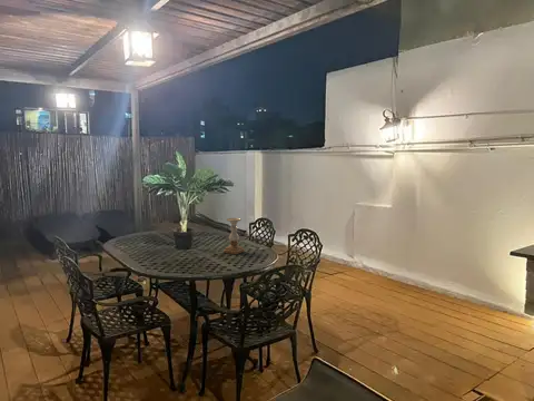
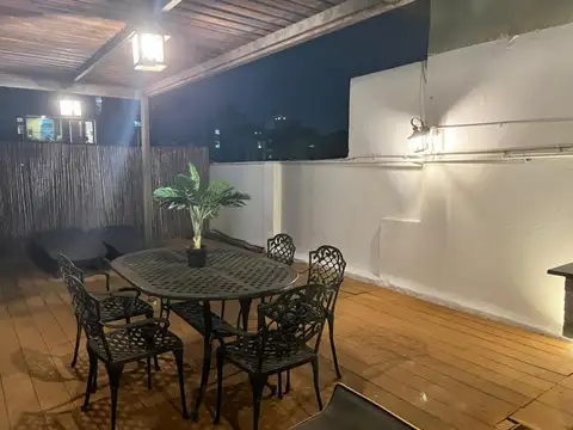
- candle holder [222,217,246,255]
